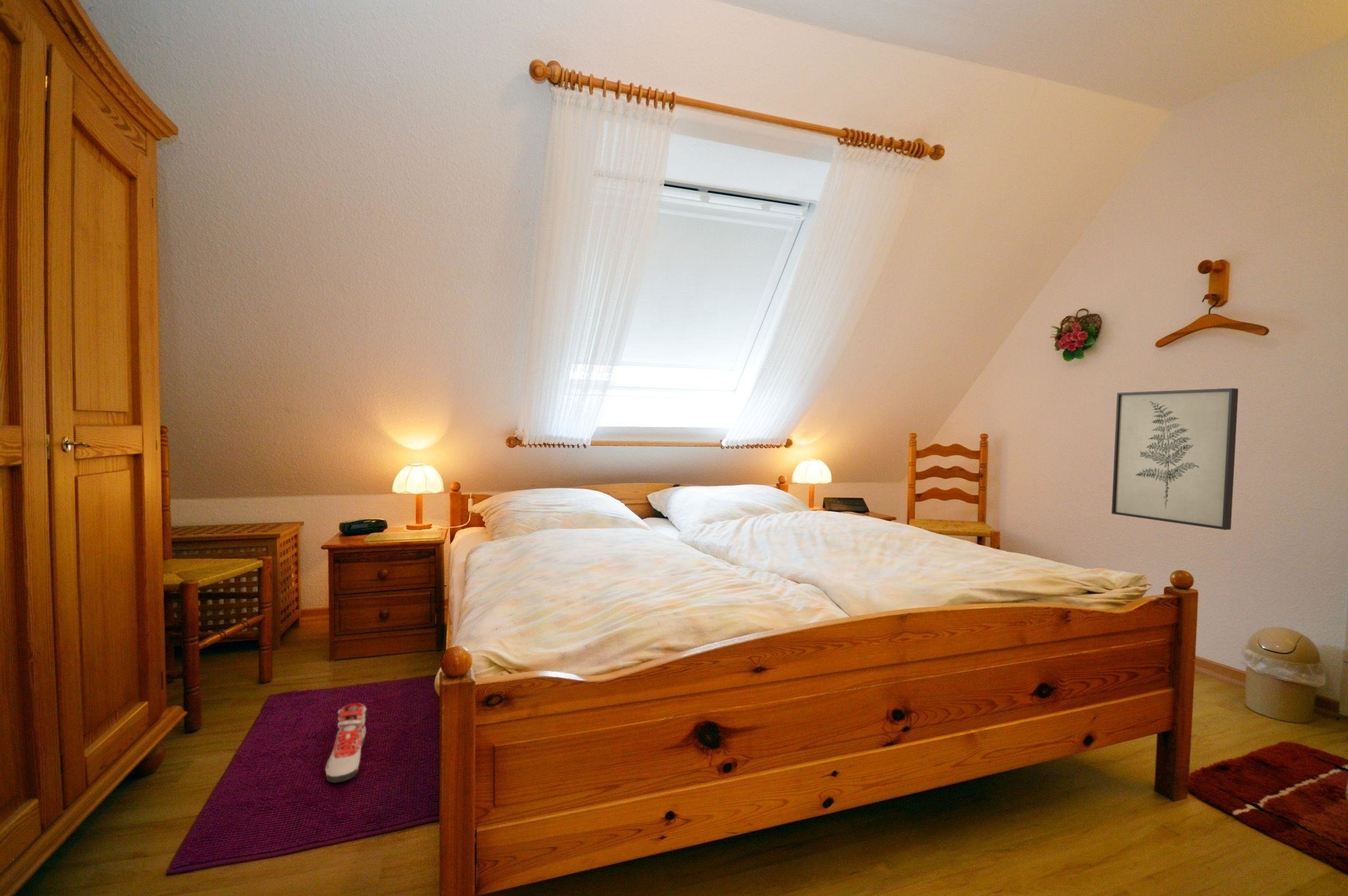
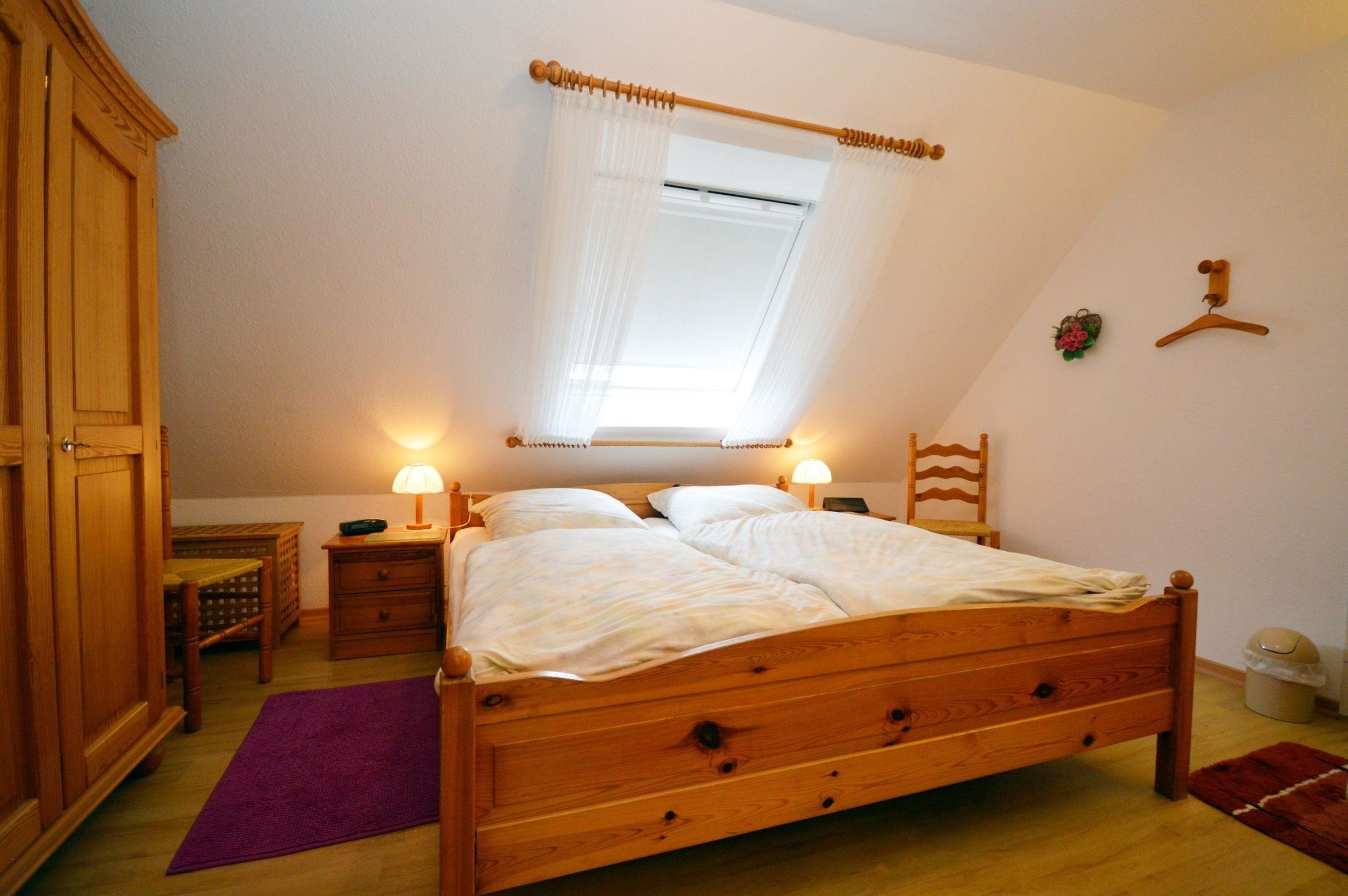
- wall art [1111,387,1239,531]
- sneaker [325,702,367,783]
